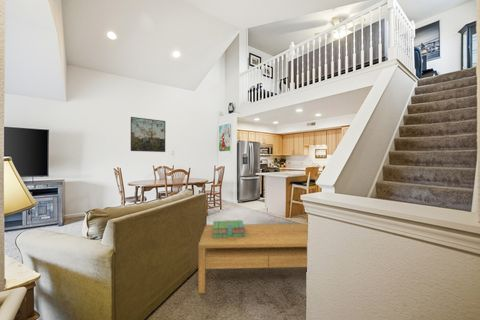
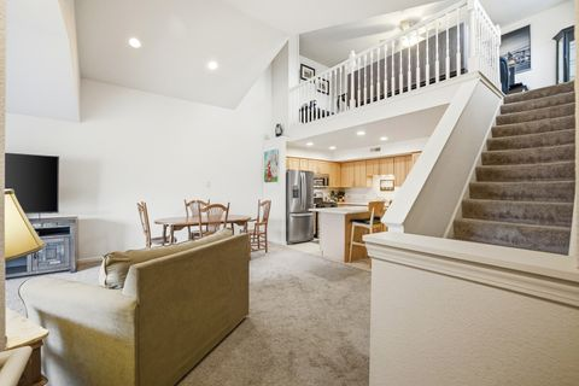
- stack of books [212,219,246,238]
- coffee table [197,223,309,295]
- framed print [130,116,166,153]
